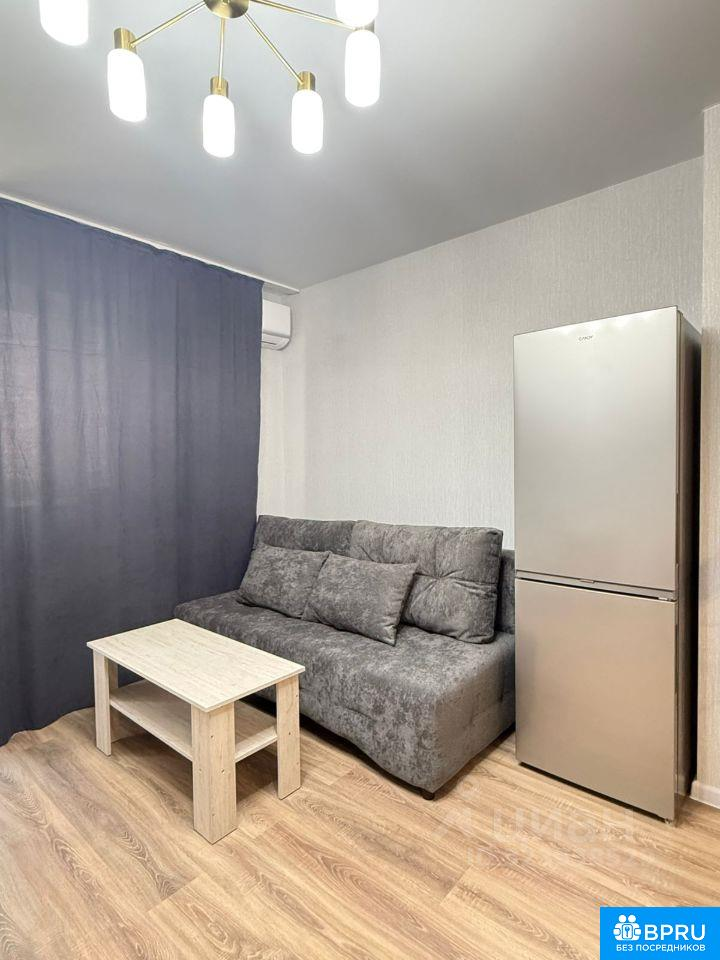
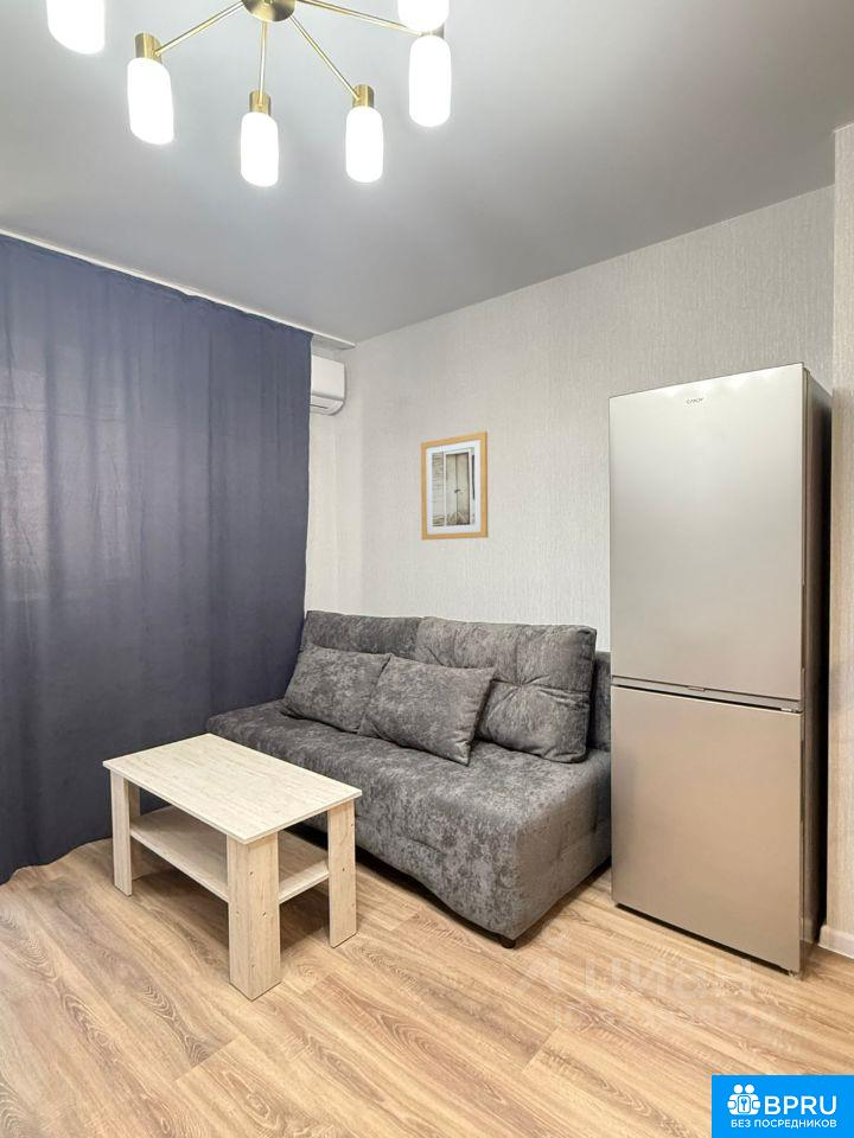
+ wall art [420,430,489,541]
